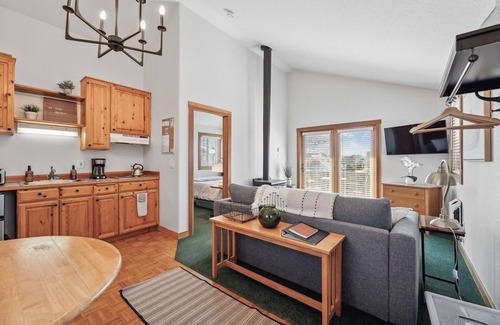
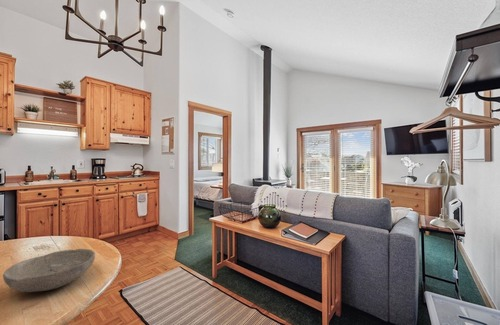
+ bowl [2,248,96,293]
